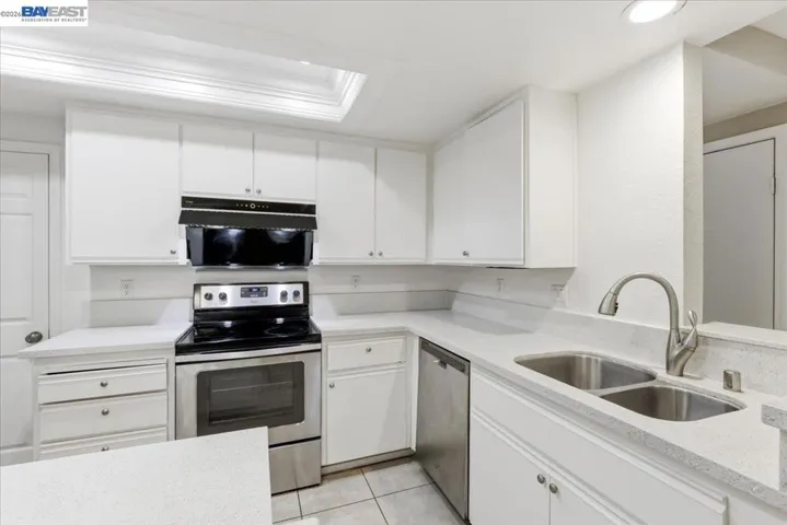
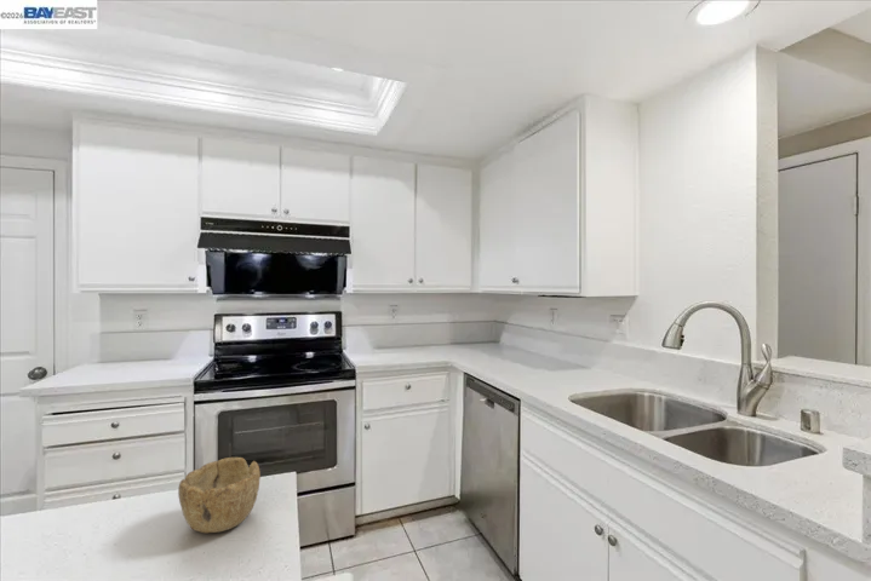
+ bowl [177,456,262,534]
